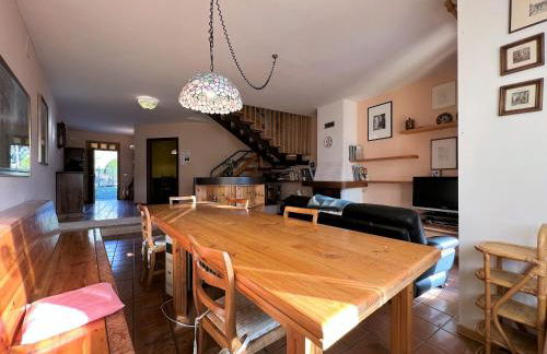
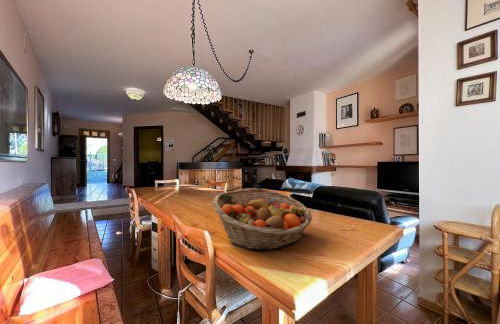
+ fruit basket [212,188,313,251]
